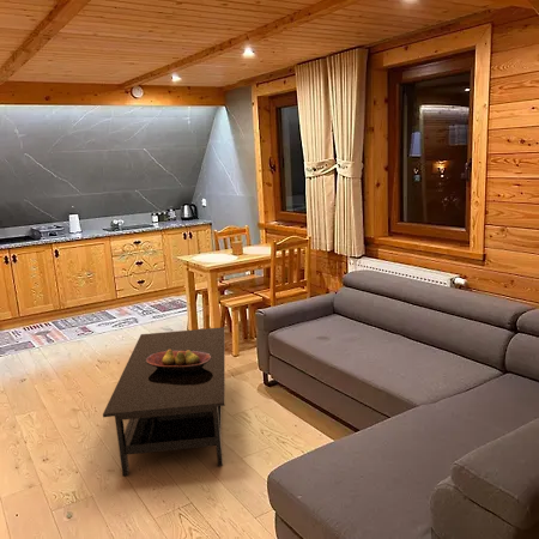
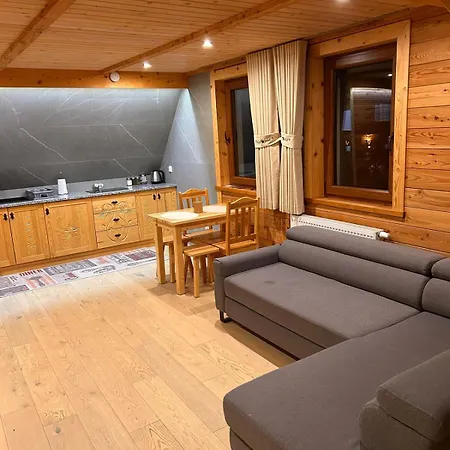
- fruit bowl [146,350,212,371]
- coffee table [102,326,226,477]
